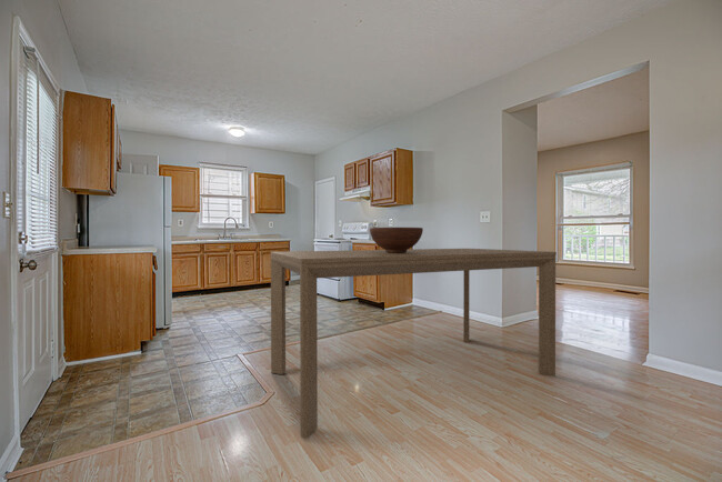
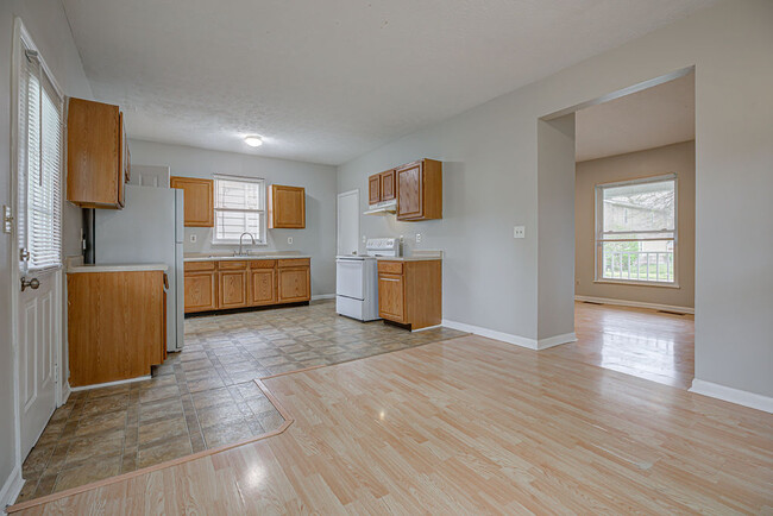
- dining table [270,248,558,439]
- fruit bowl [369,227,424,253]
